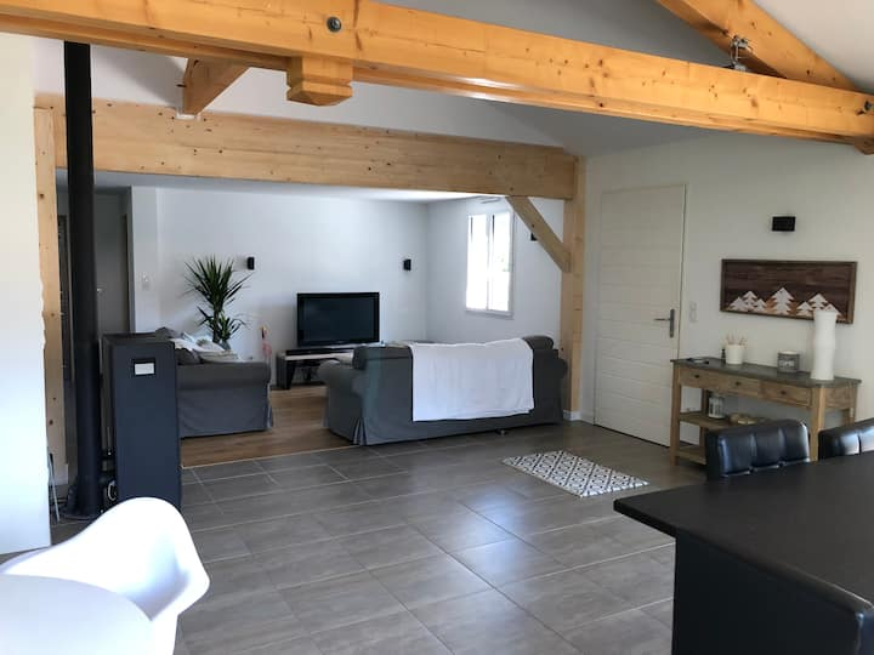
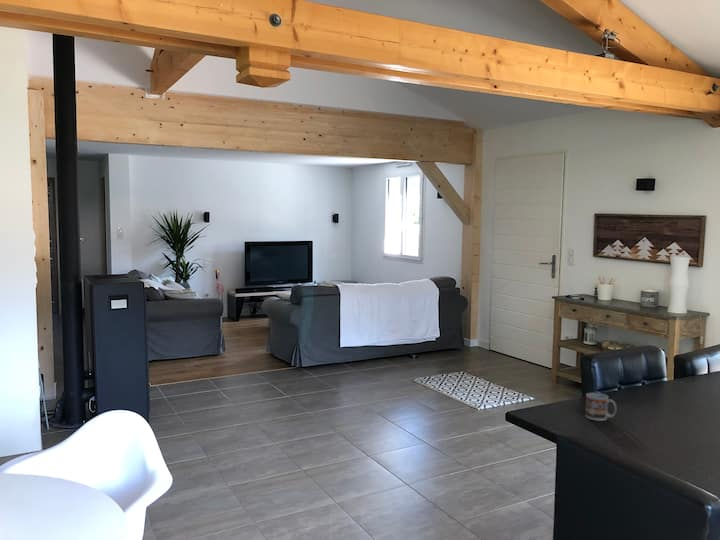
+ cup [585,392,618,422]
